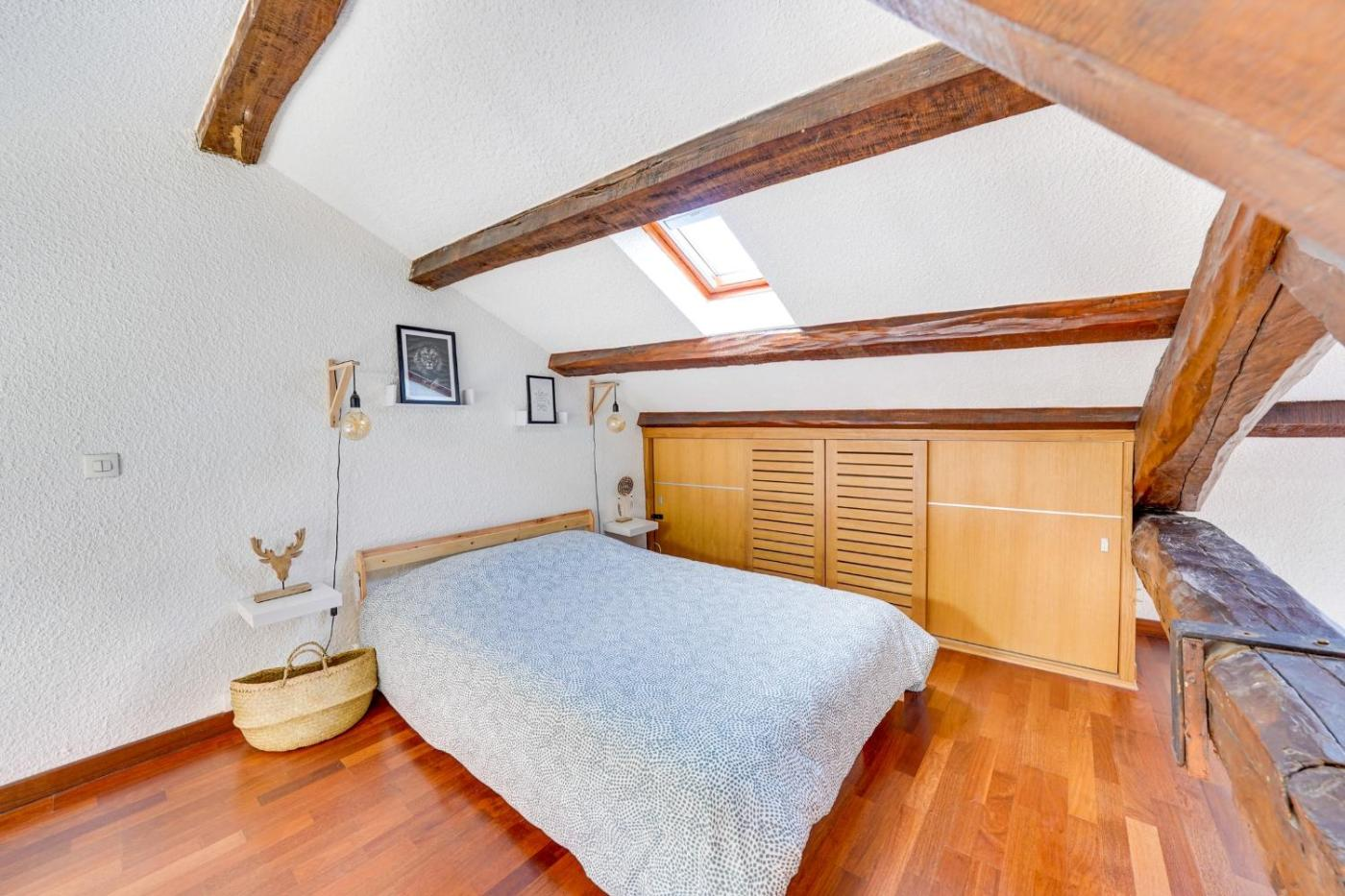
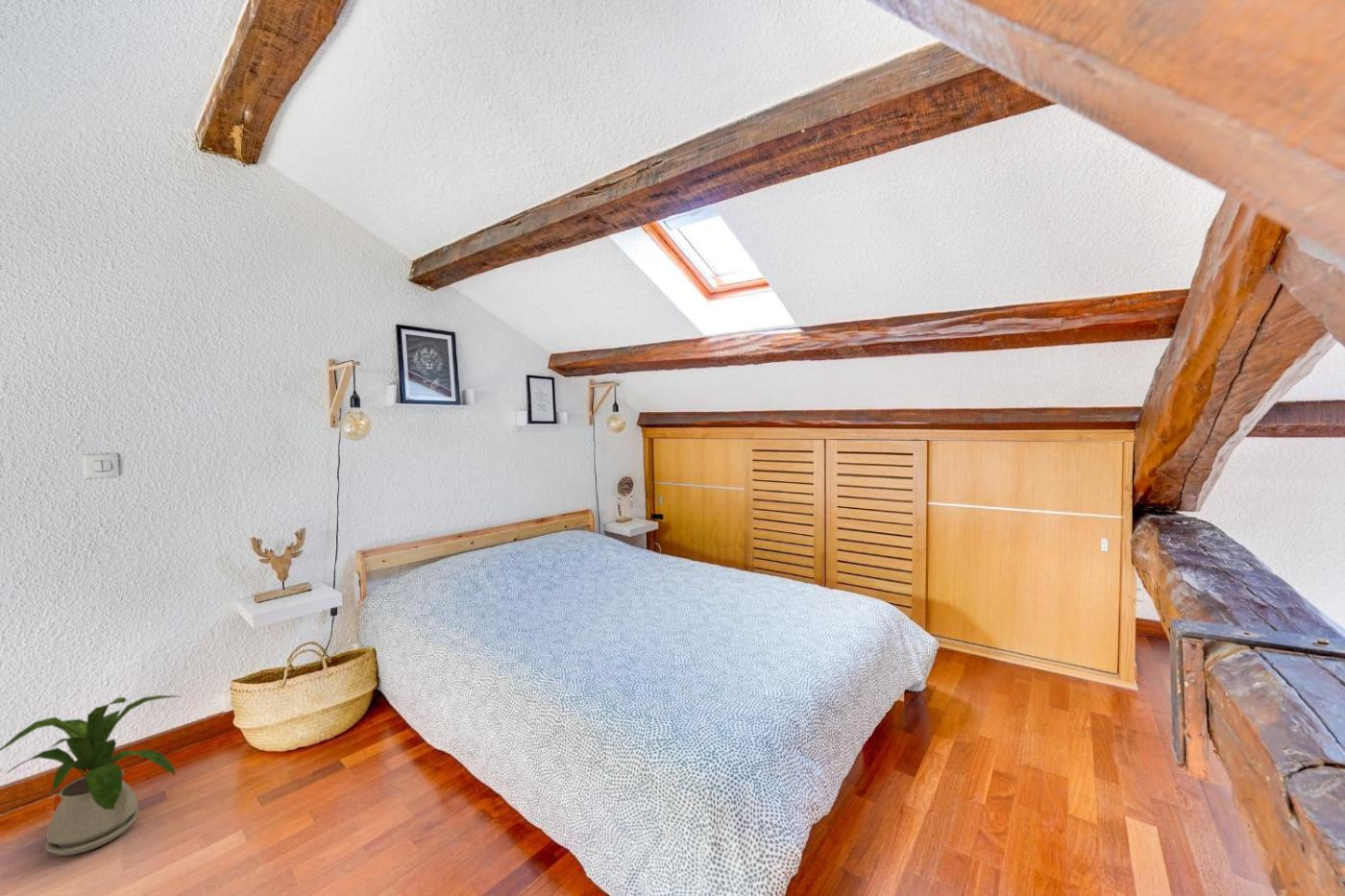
+ house plant [0,694,183,857]
